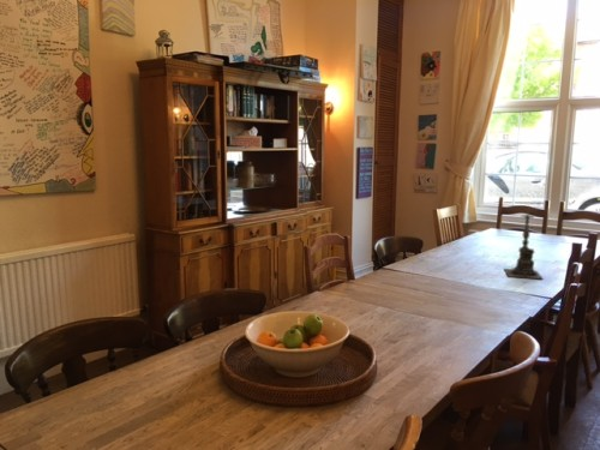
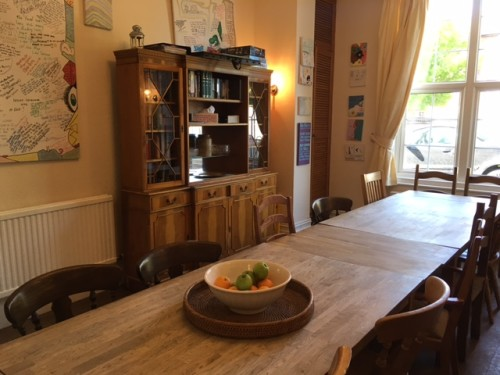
- candle holder [503,205,544,280]
